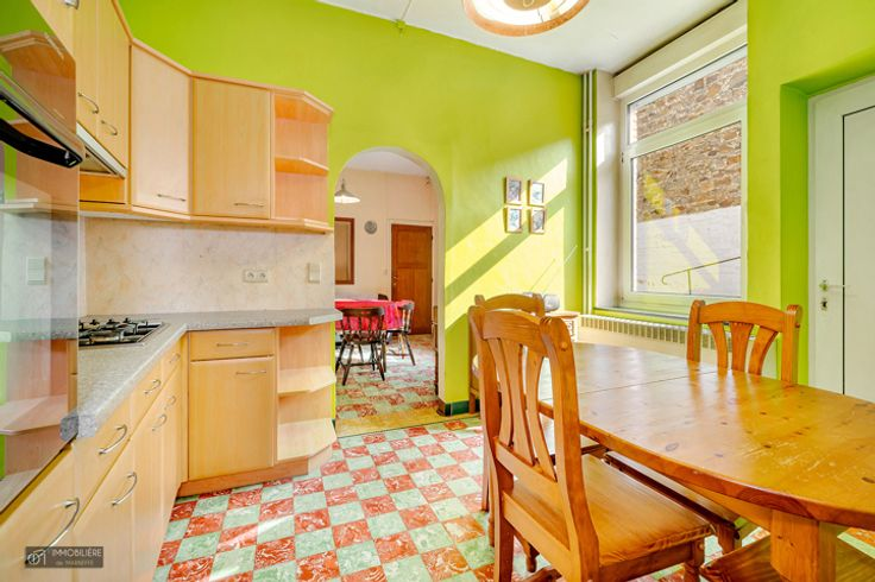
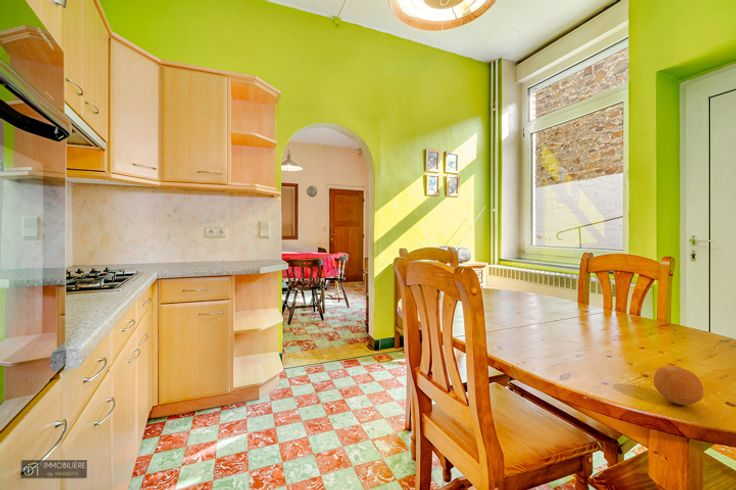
+ fruit [652,365,704,406]
